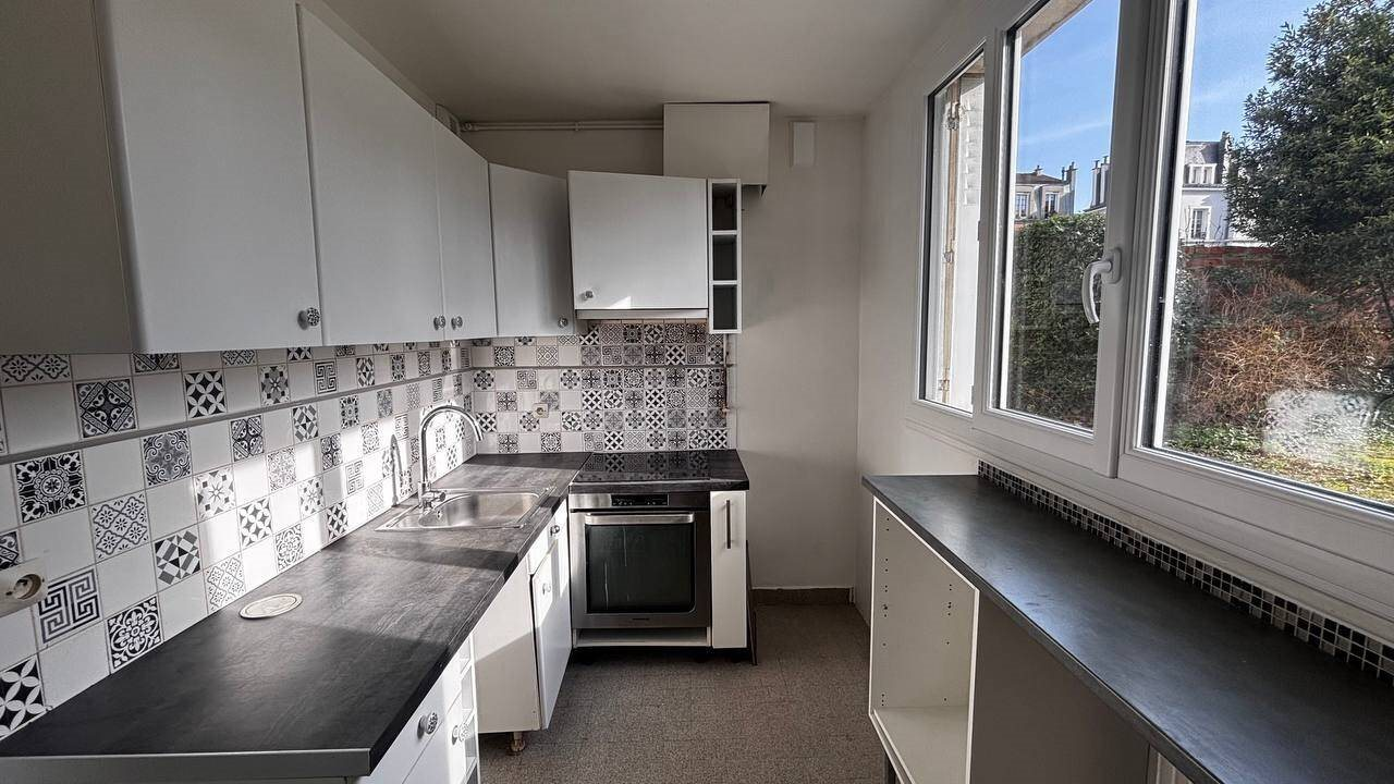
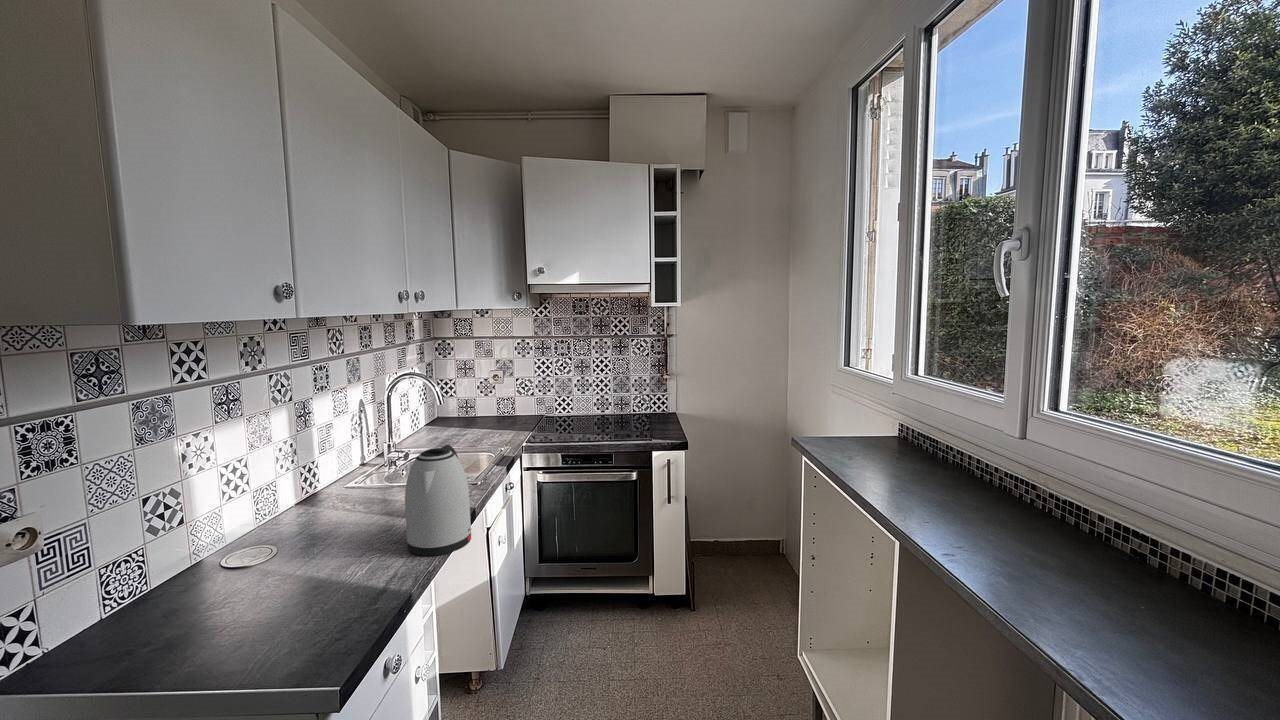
+ kettle [404,444,472,557]
